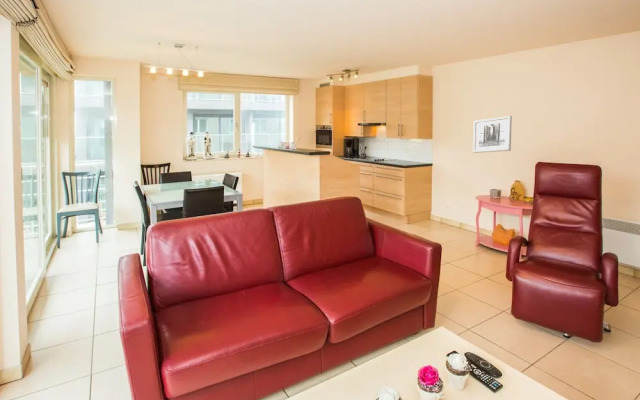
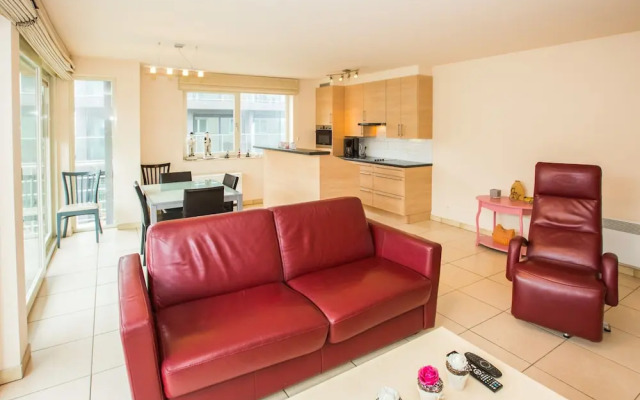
- wall art [472,115,513,154]
